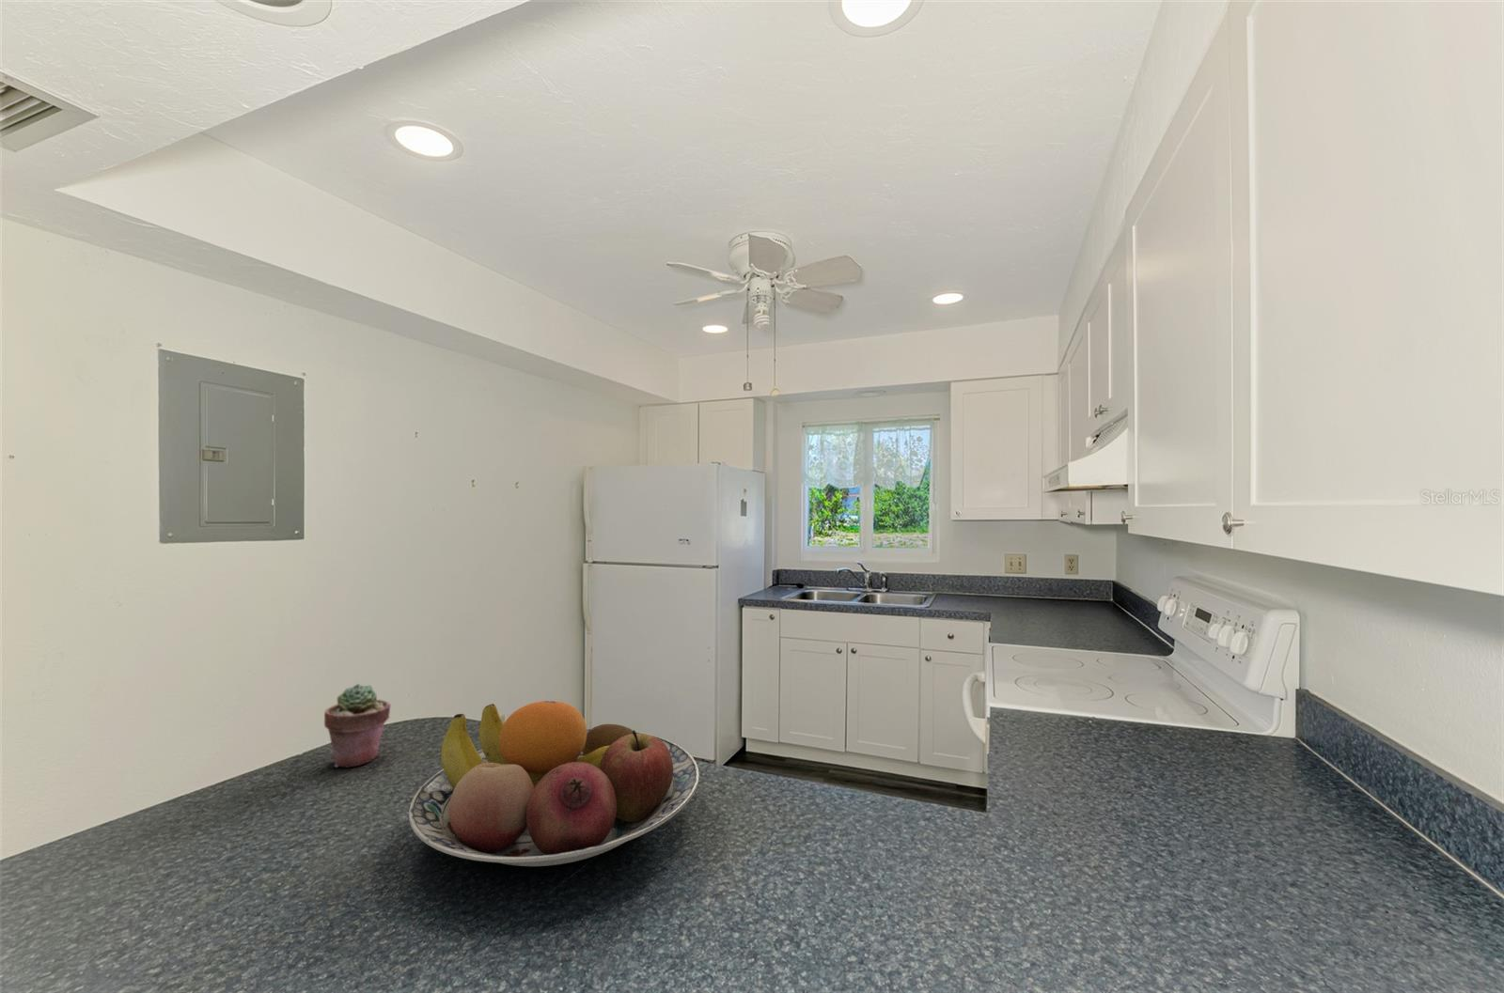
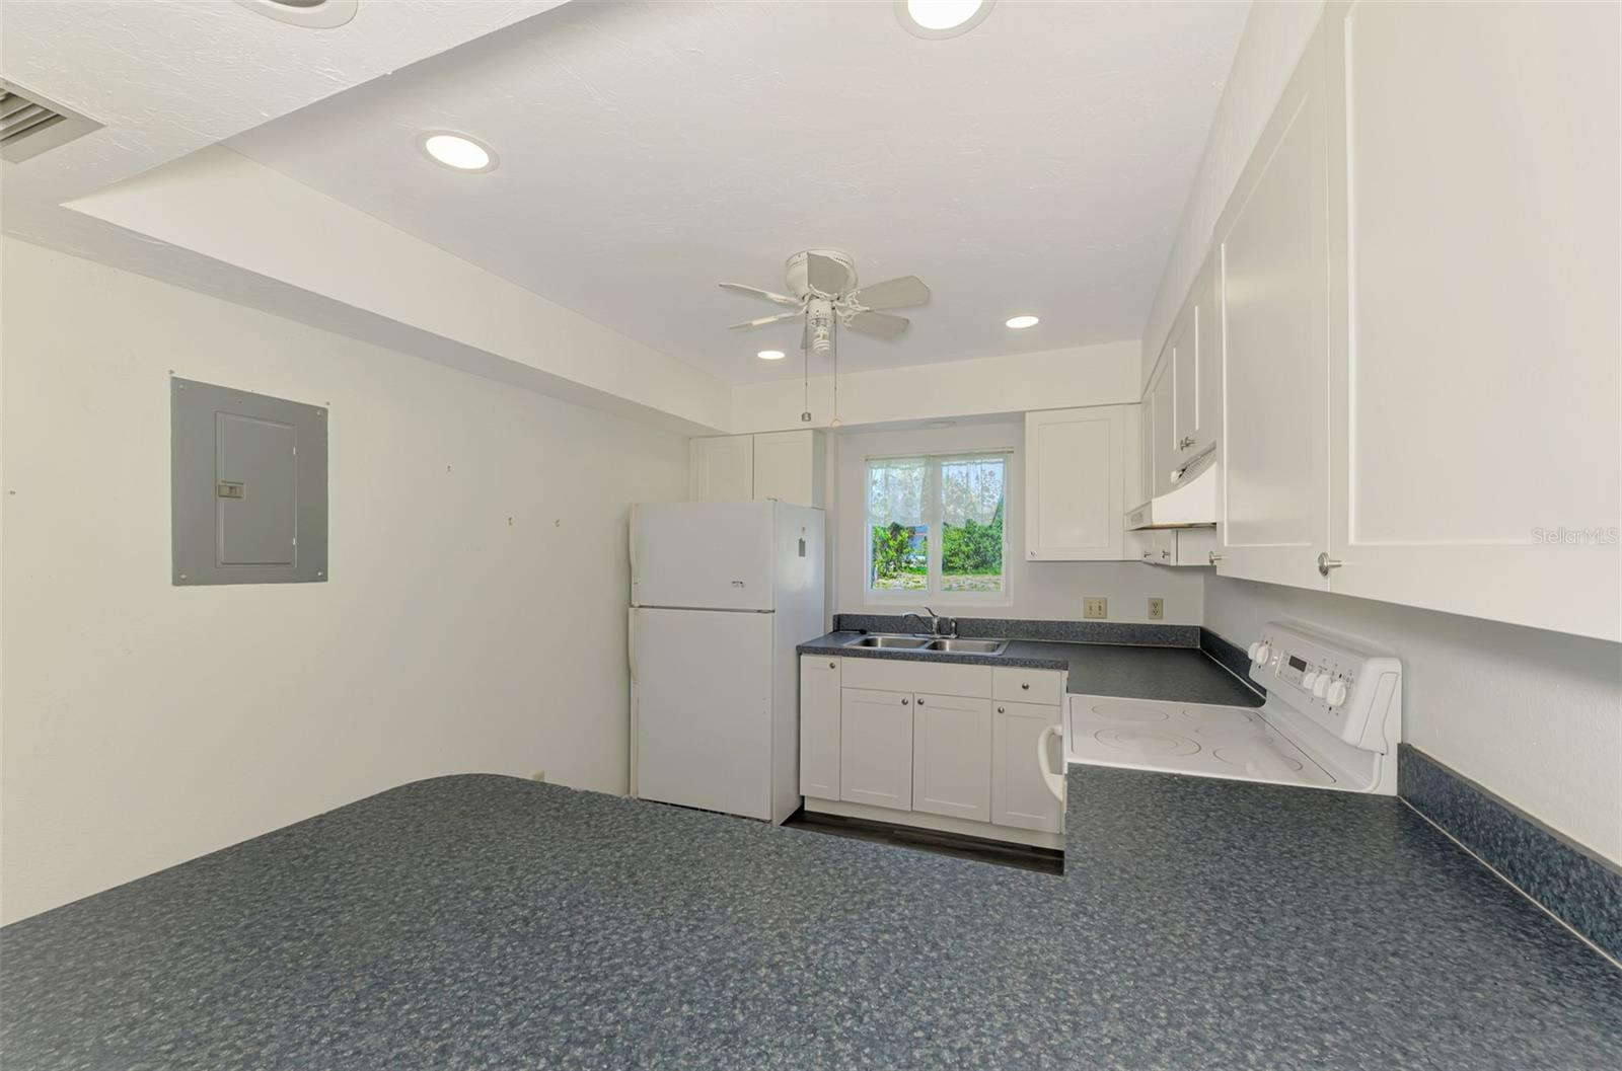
- fruit bowl [408,700,700,867]
- potted succulent [324,683,392,768]
